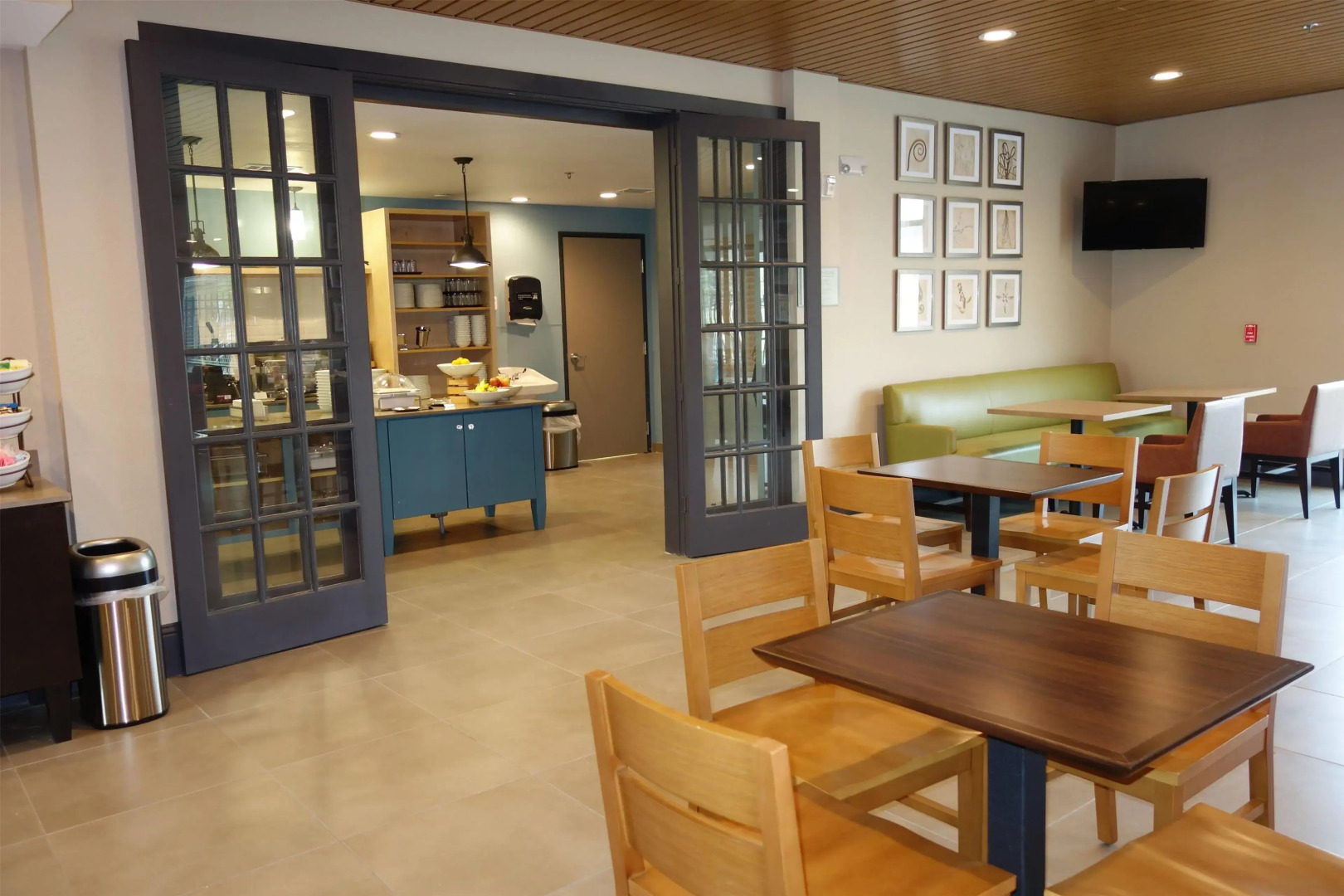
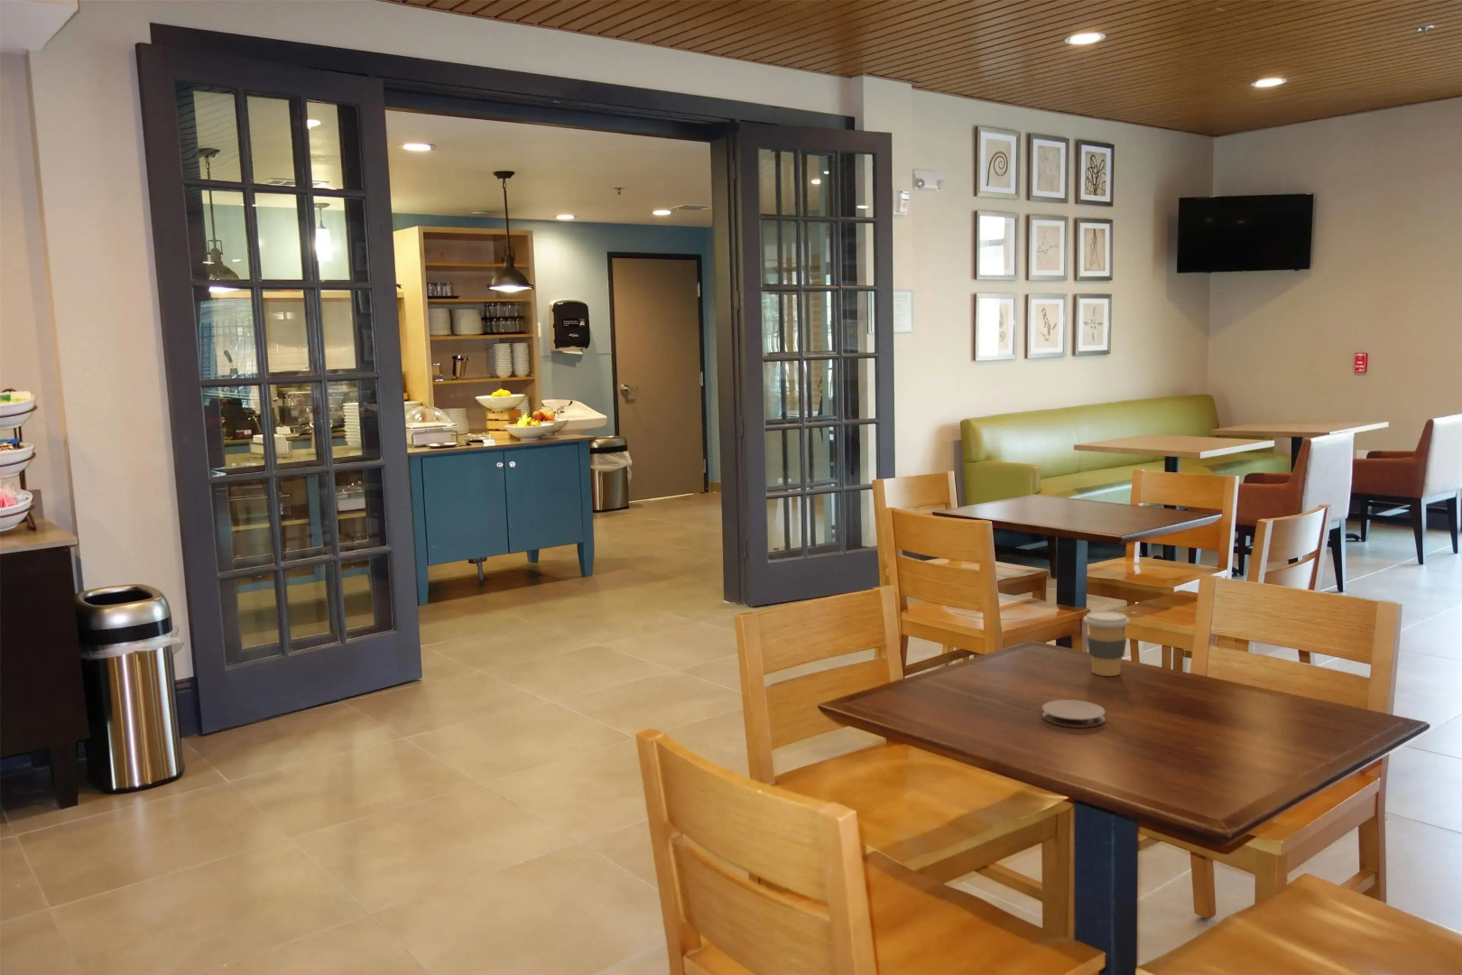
+ coaster [1041,699,1106,729]
+ coffee cup [1083,610,1131,677]
